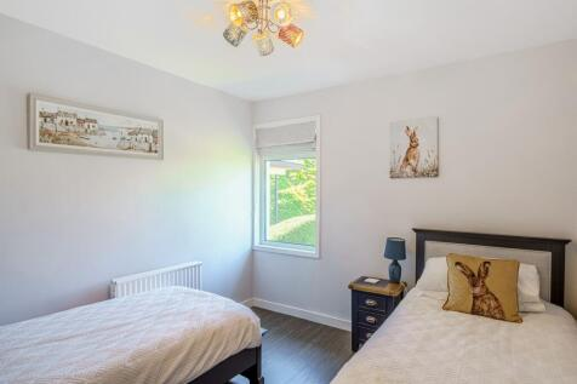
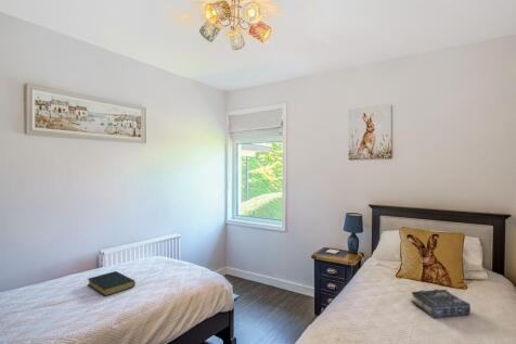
+ book [411,289,472,319]
+ hardback book [87,270,136,297]
